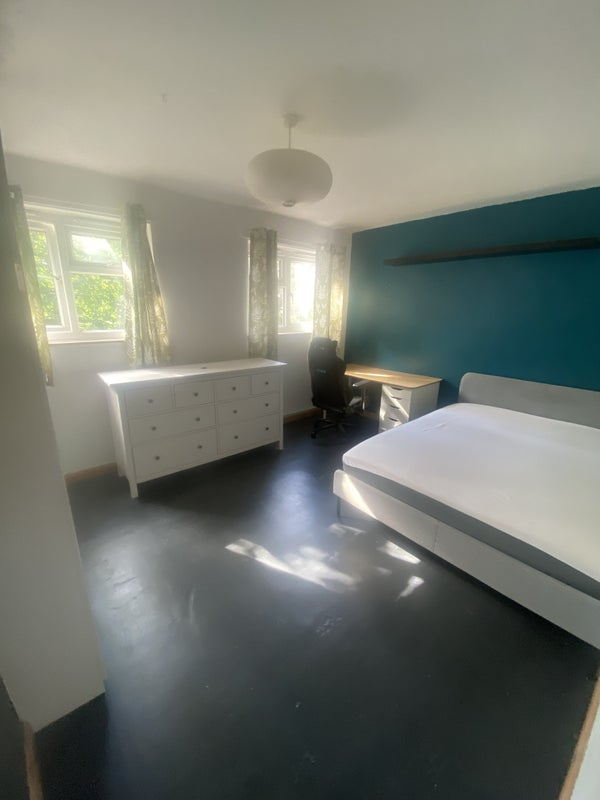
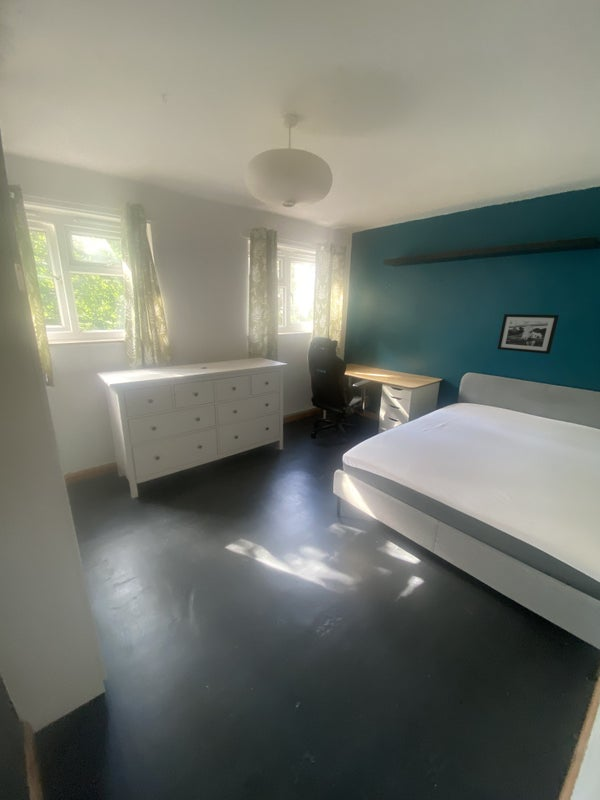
+ picture frame [497,313,560,355]
